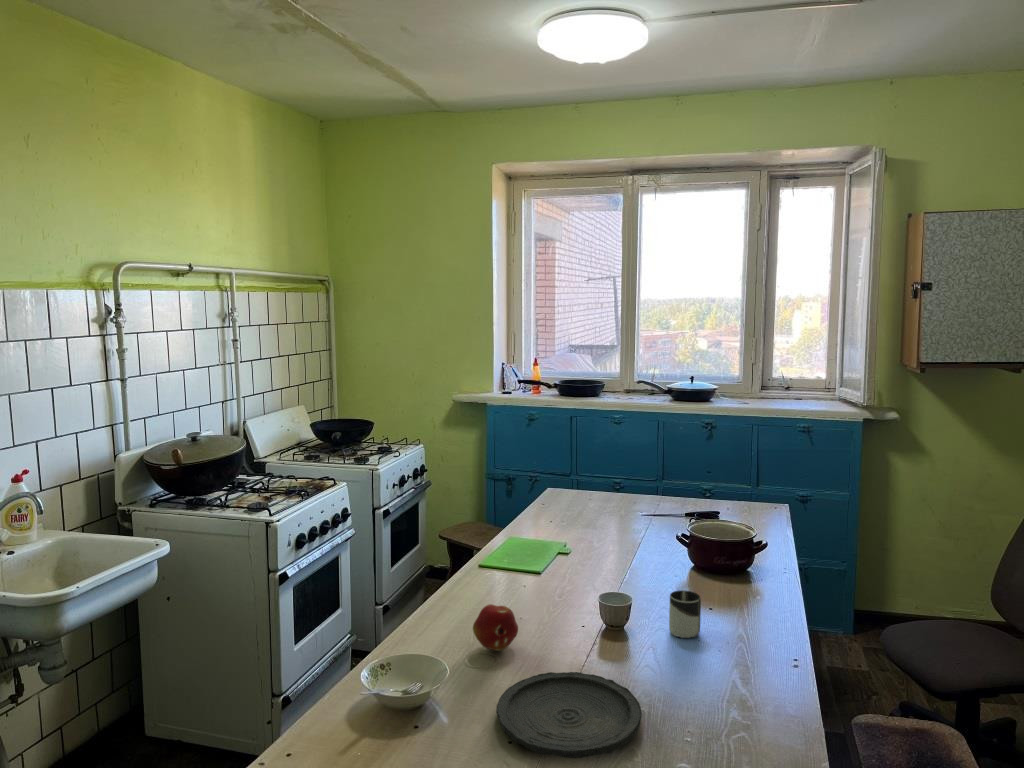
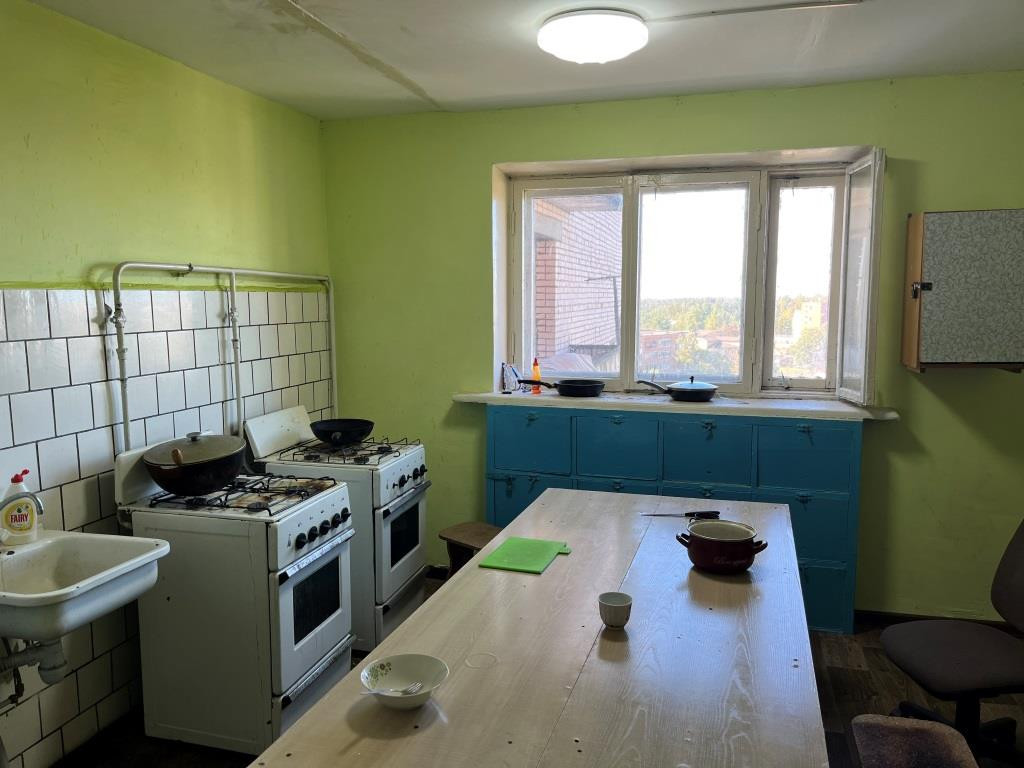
- fruit [472,603,519,652]
- cup [668,589,702,639]
- plate [495,671,643,759]
